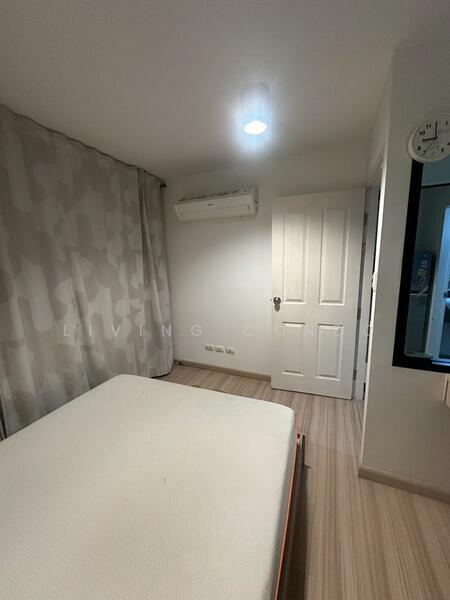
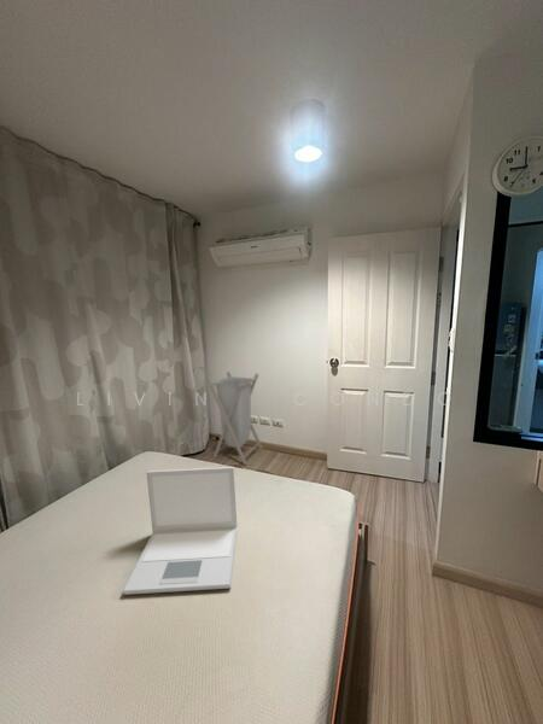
+ laptop [122,466,239,596]
+ laundry hamper [205,370,264,466]
